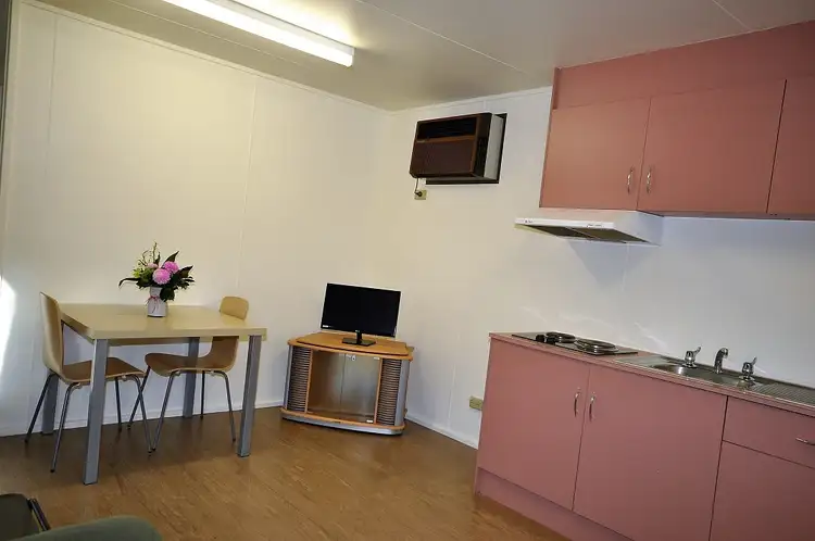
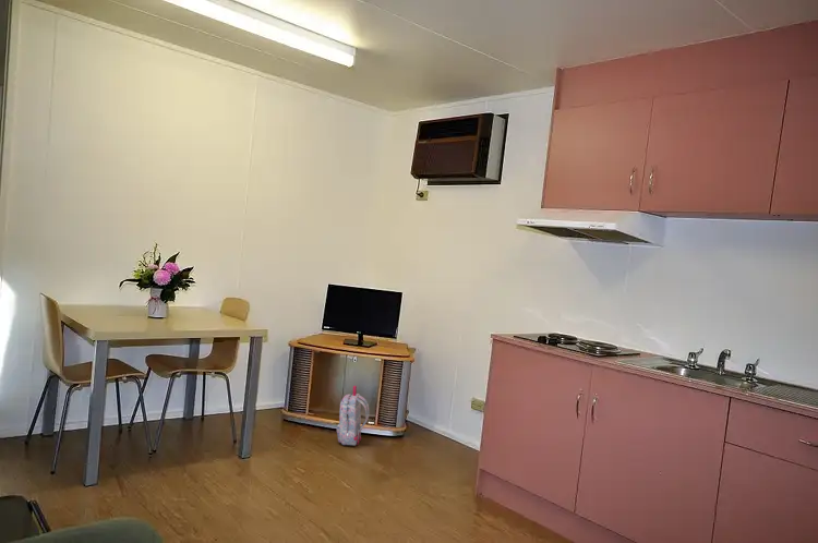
+ backpack [336,385,370,446]
